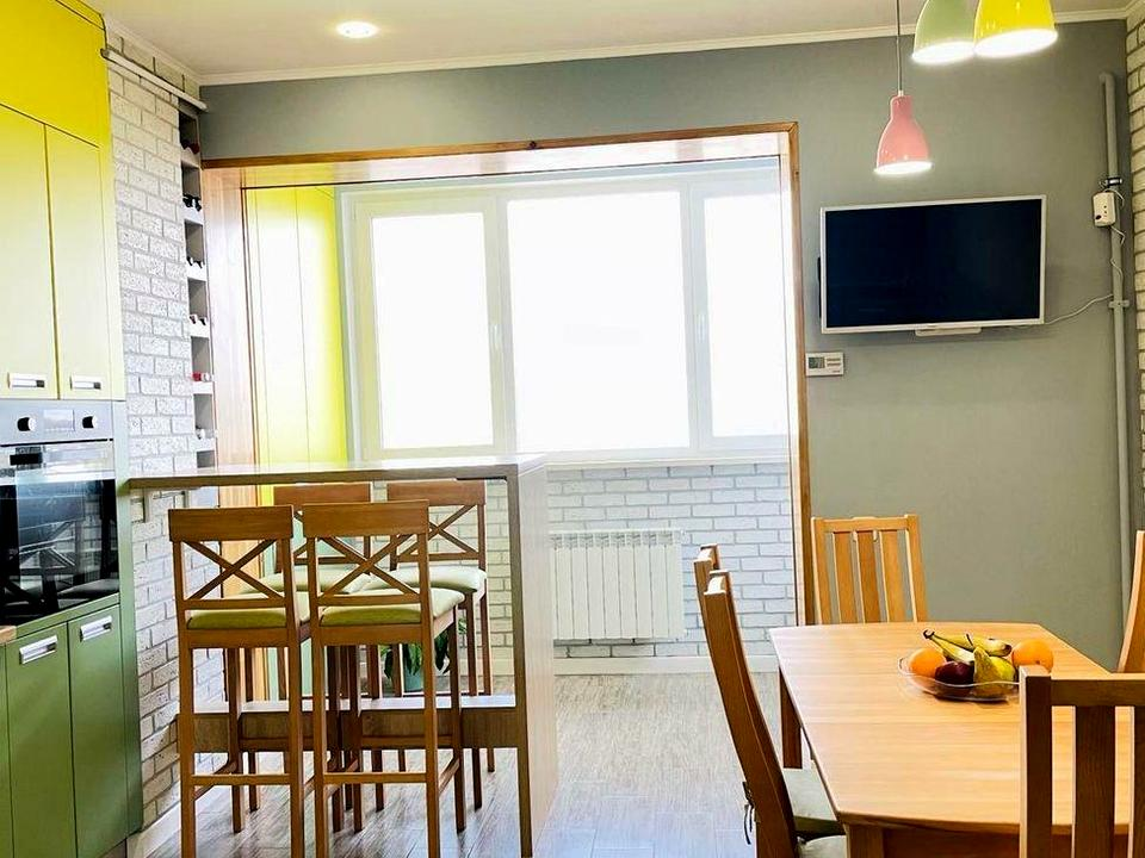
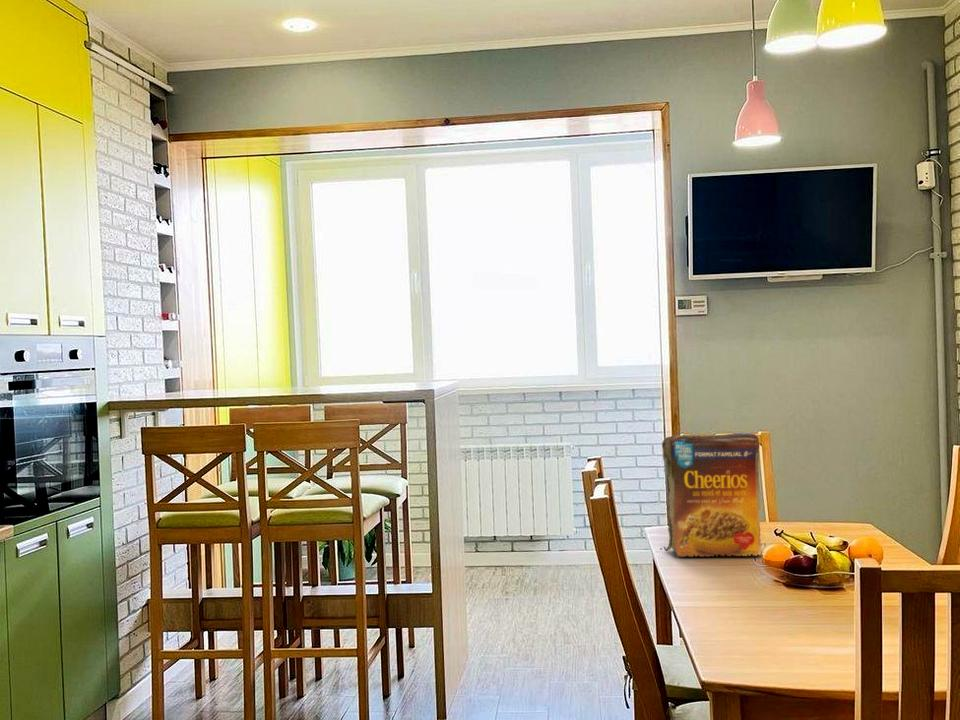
+ cereal box [659,432,767,558]
